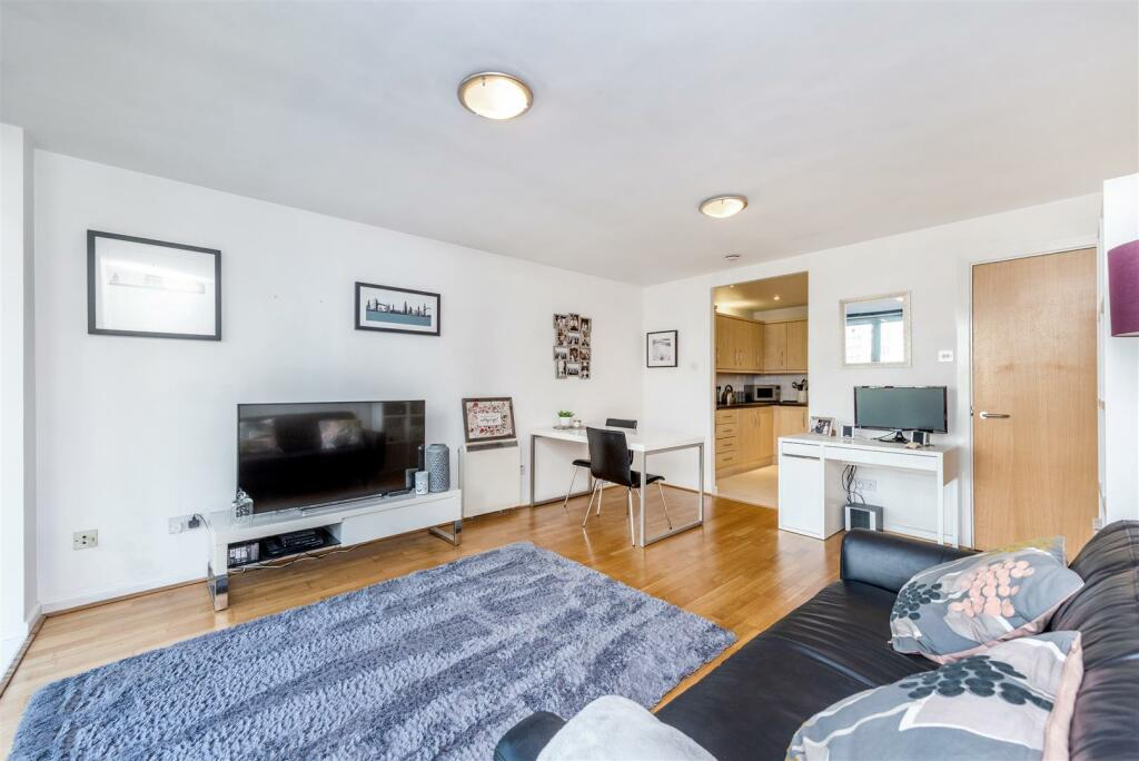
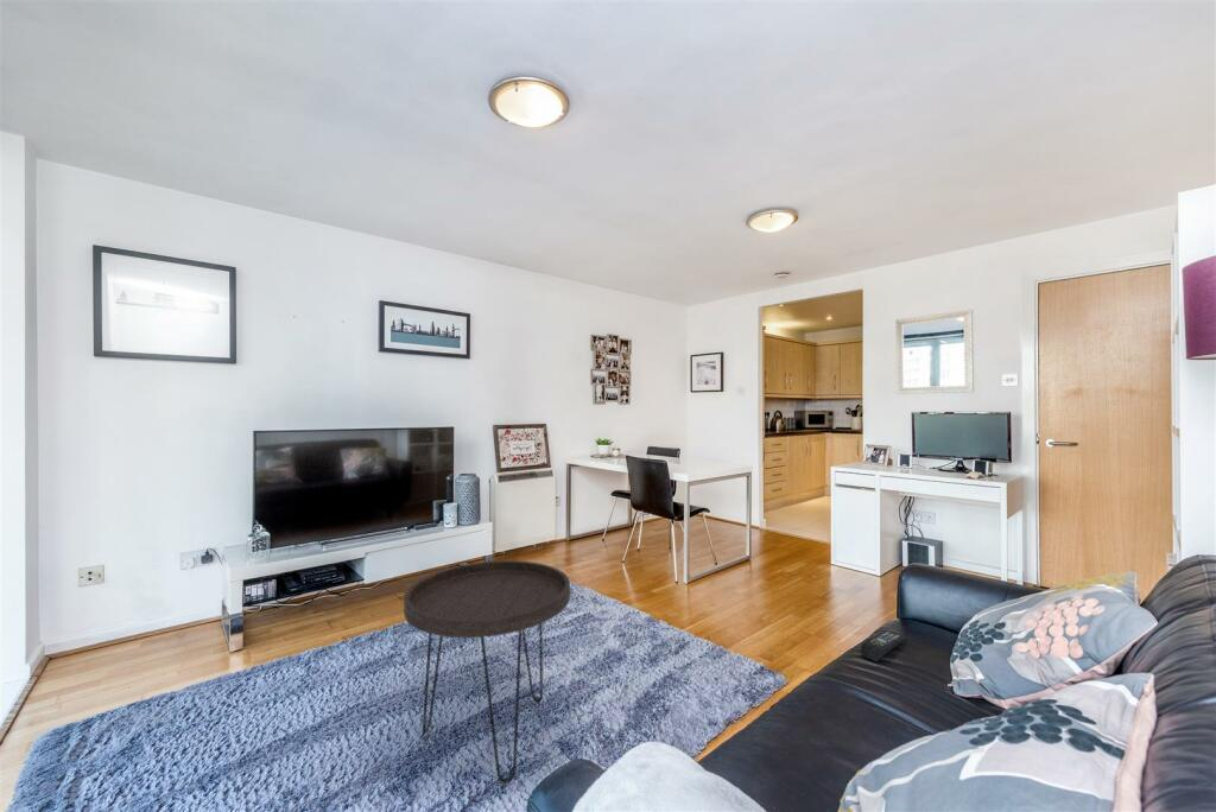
+ side table [403,559,571,784]
+ remote control [860,629,906,662]
